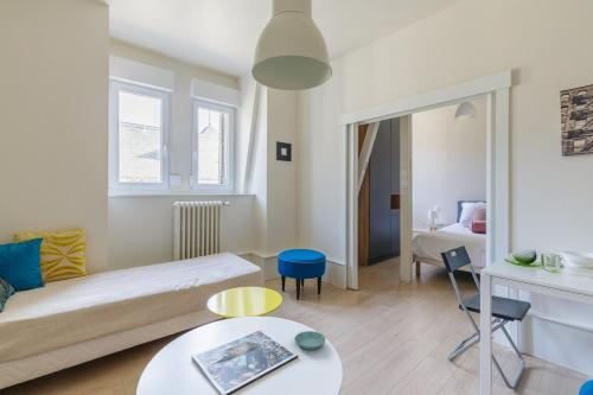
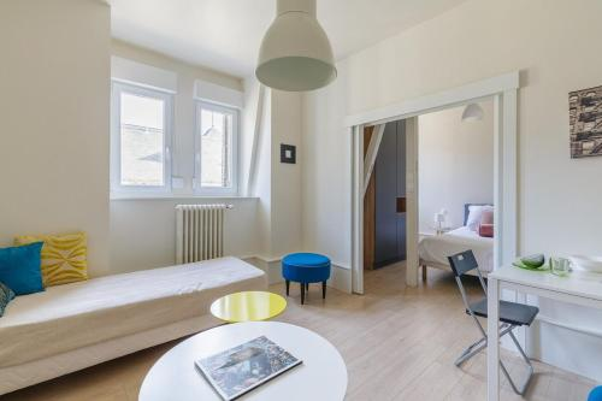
- saucer [294,330,326,351]
